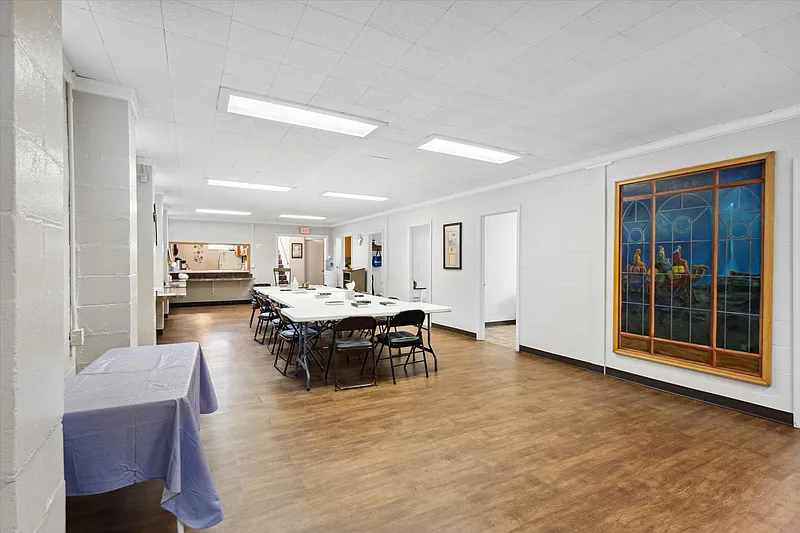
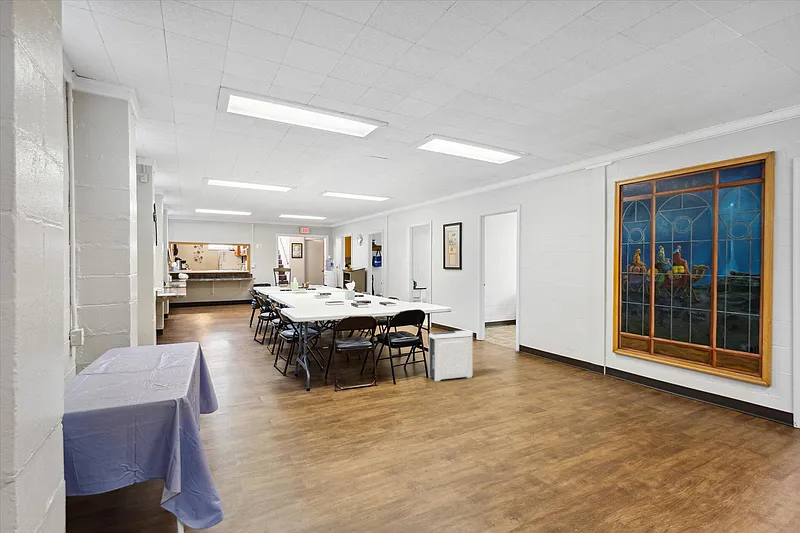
+ air purifier [428,329,474,382]
